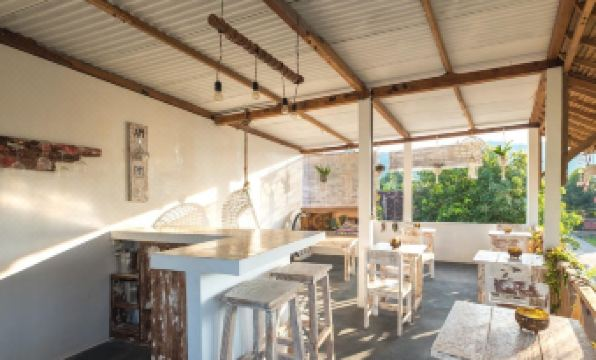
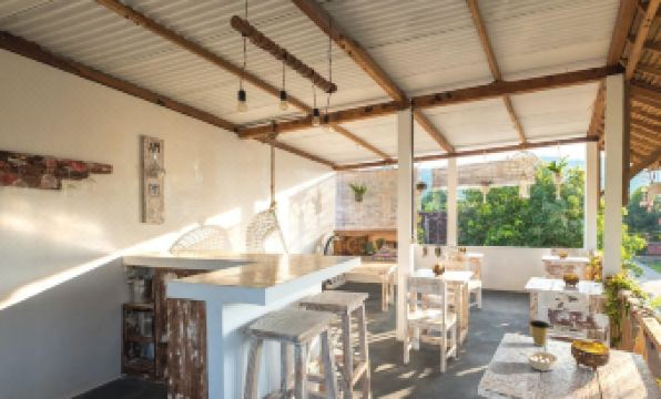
+ coffee cup [529,319,551,348]
+ legume [518,350,559,372]
